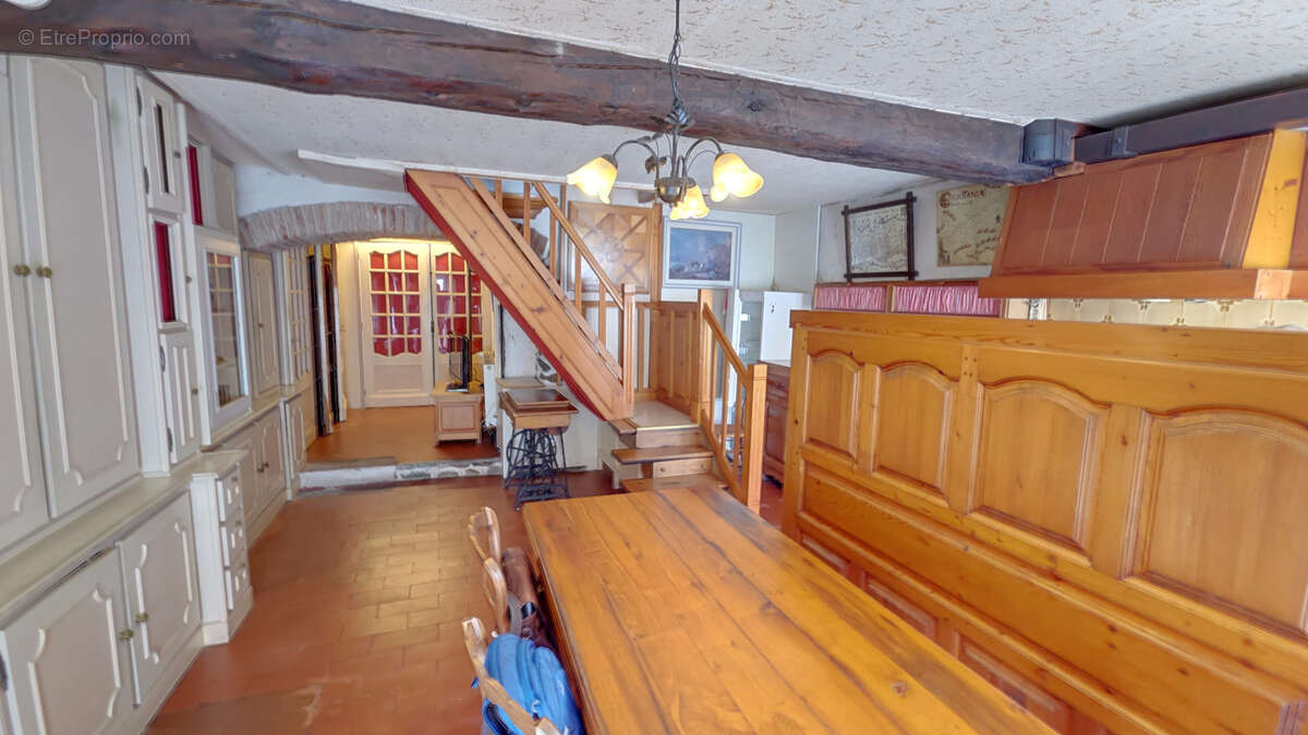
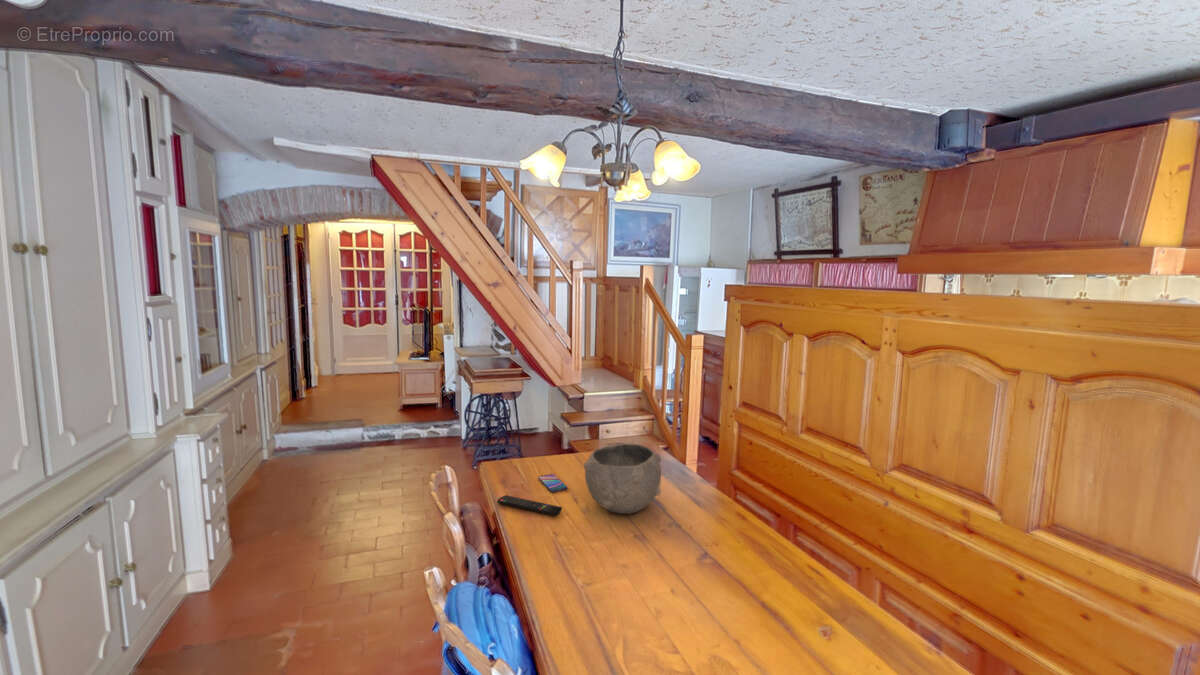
+ bowl [583,443,662,515]
+ remote control [496,494,563,516]
+ smartphone [537,473,568,493]
